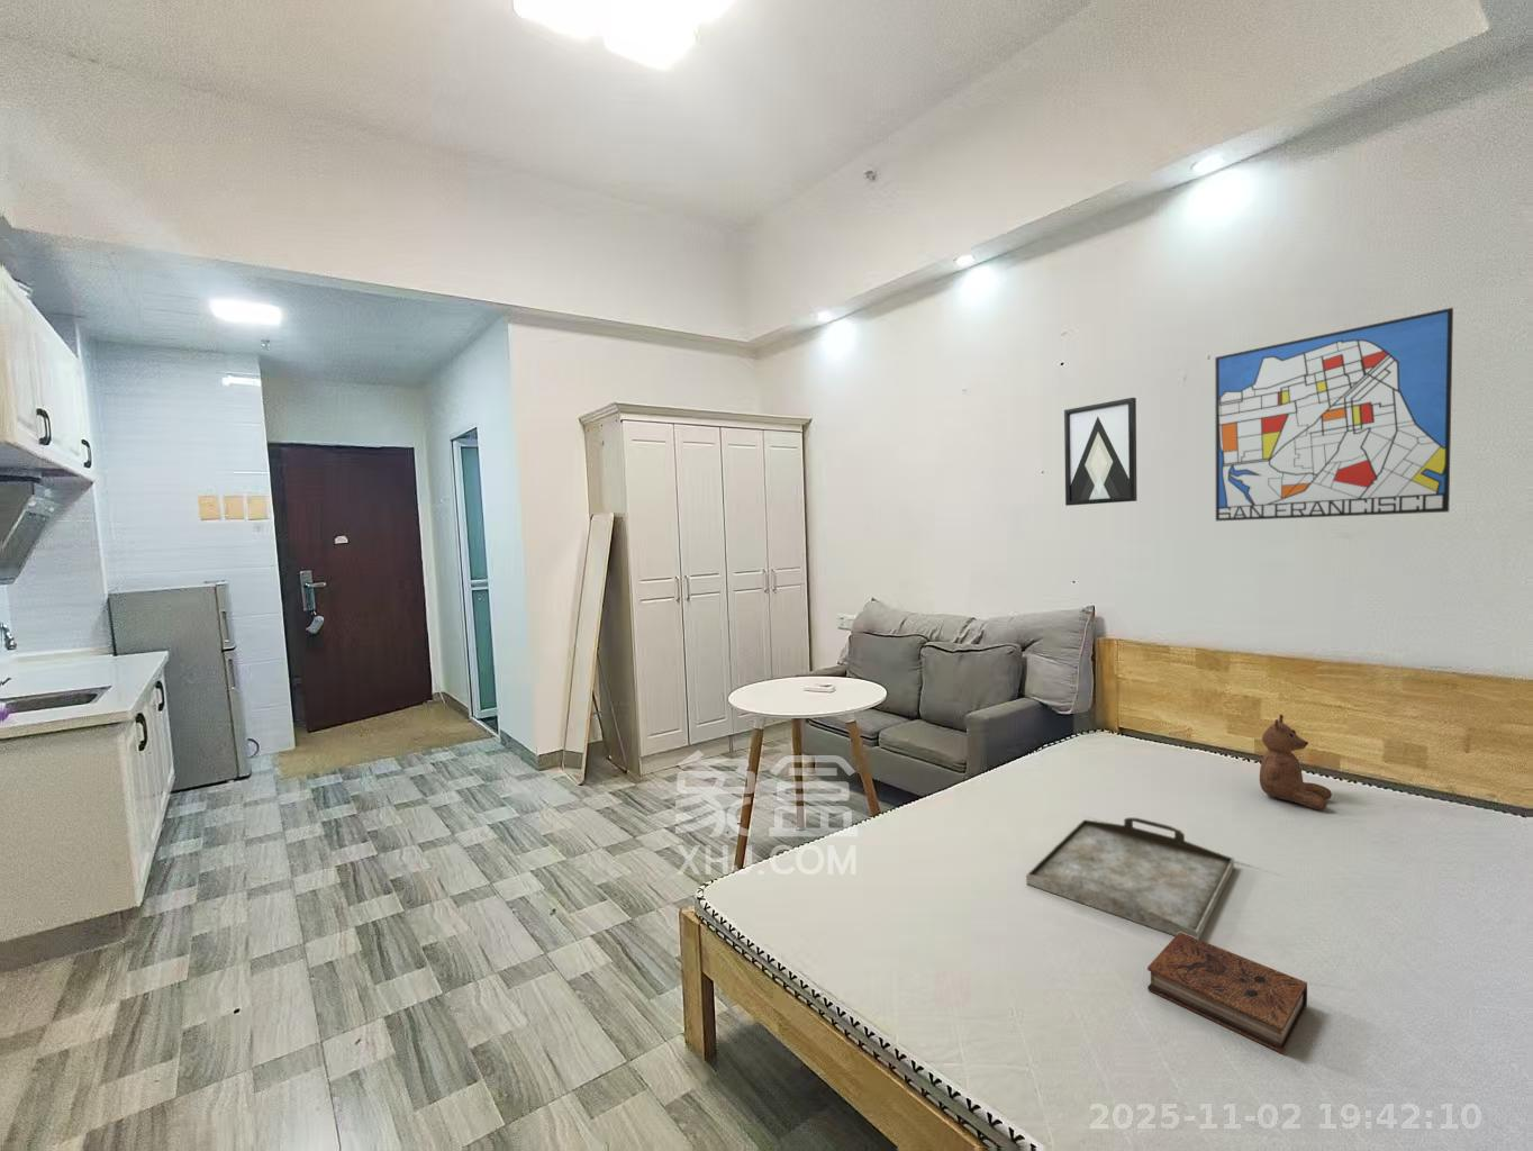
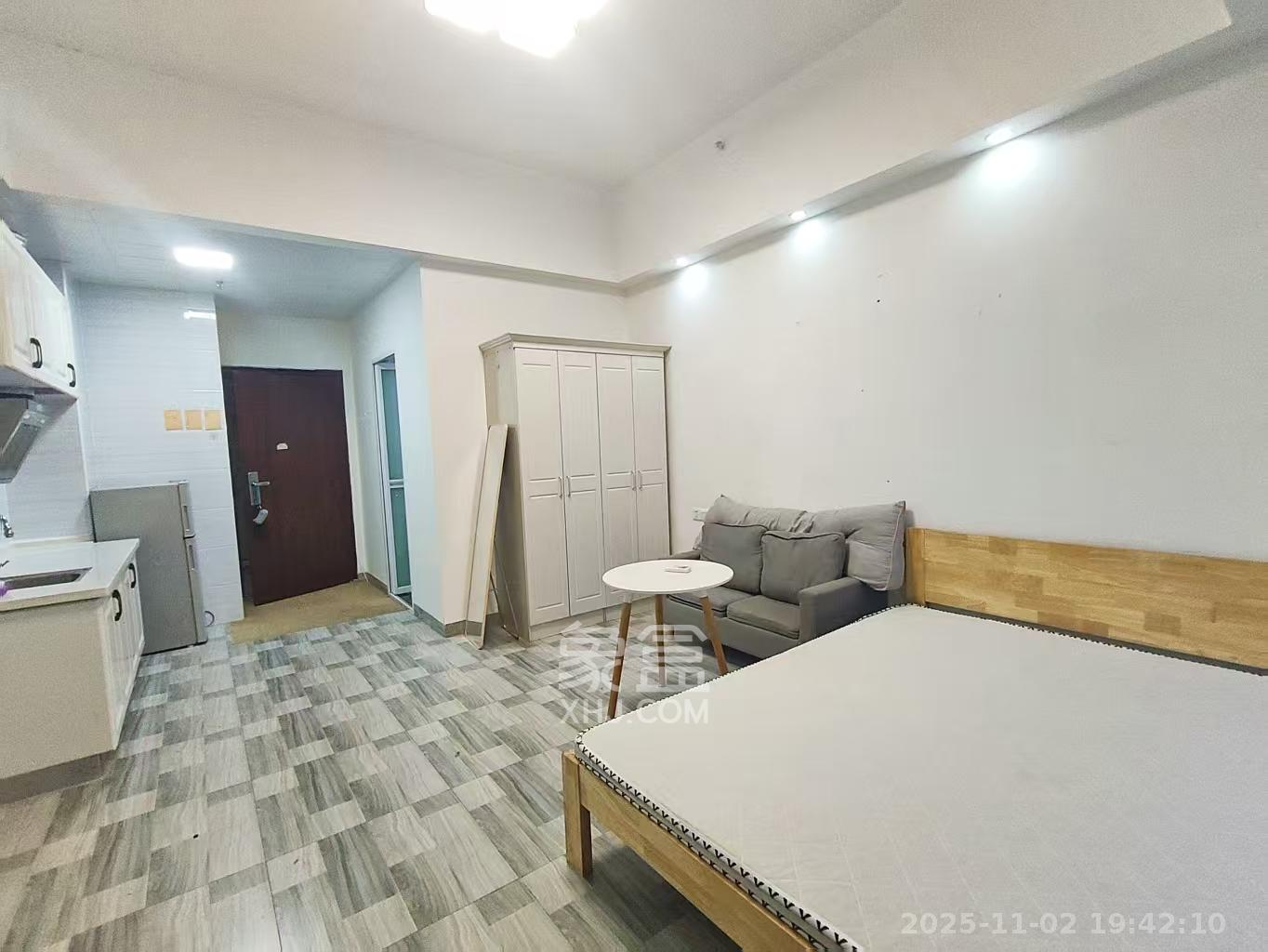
- wall art [1214,307,1454,521]
- book [1146,932,1308,1054]
- serving tray [1025,816,1236,939]
- wall art [1063,397,1139,507]
- teddy bear [1259,713,1334,810]
